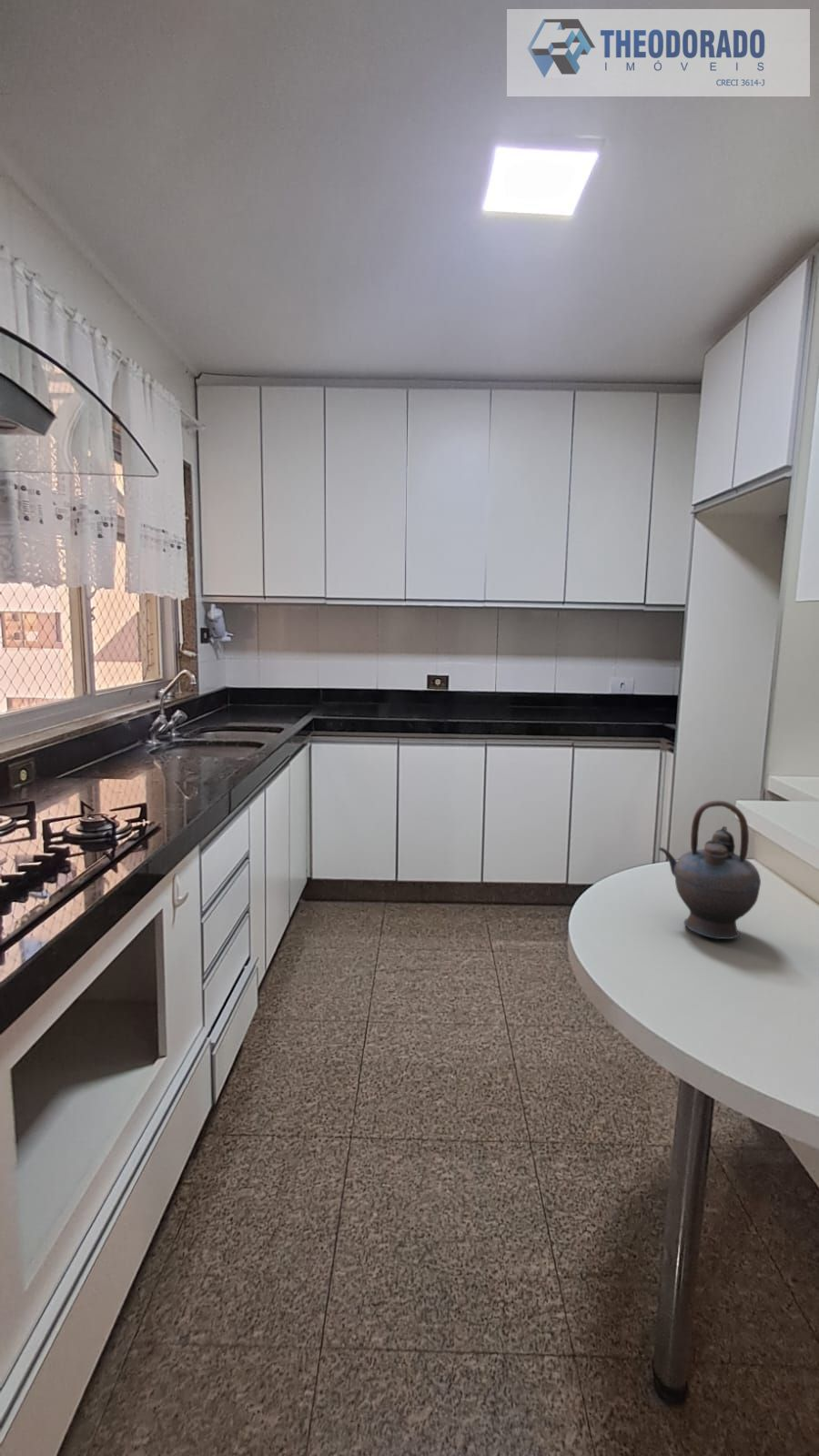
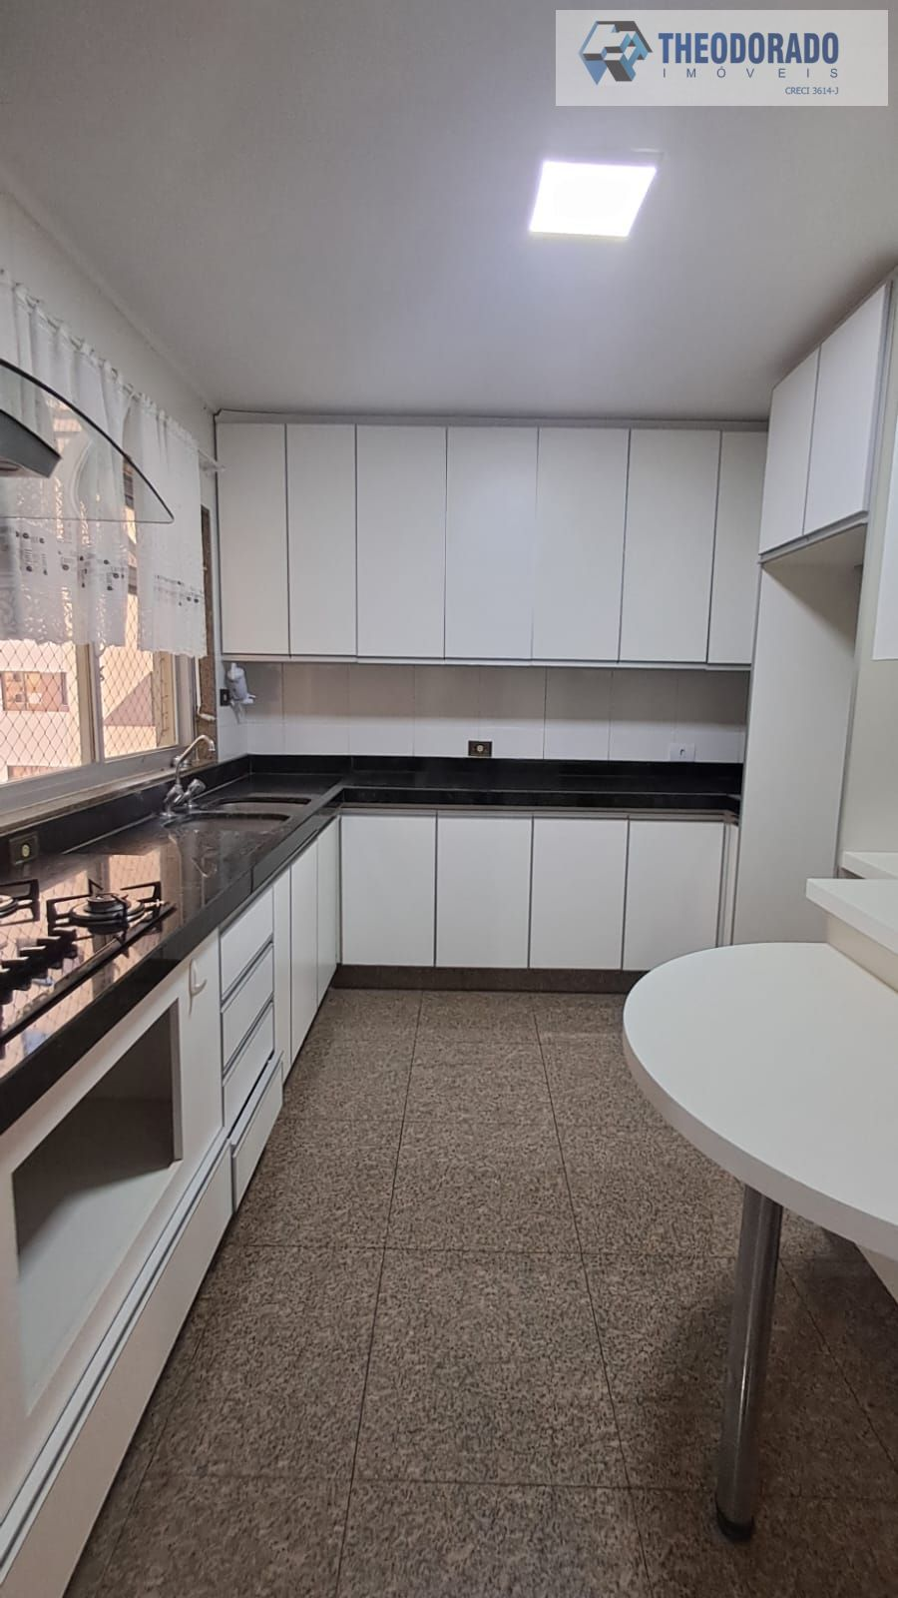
- teapot [658,800,762,940]
